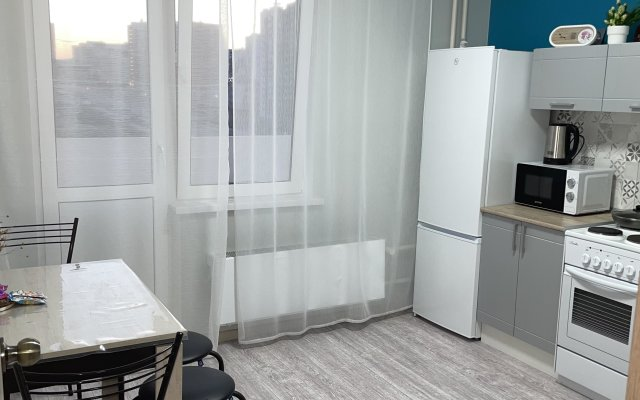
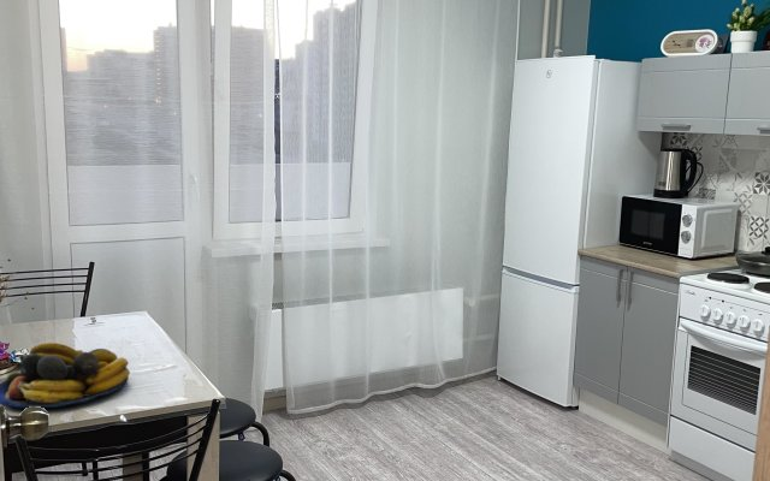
+ fruit bowl [0,342,131,409]
